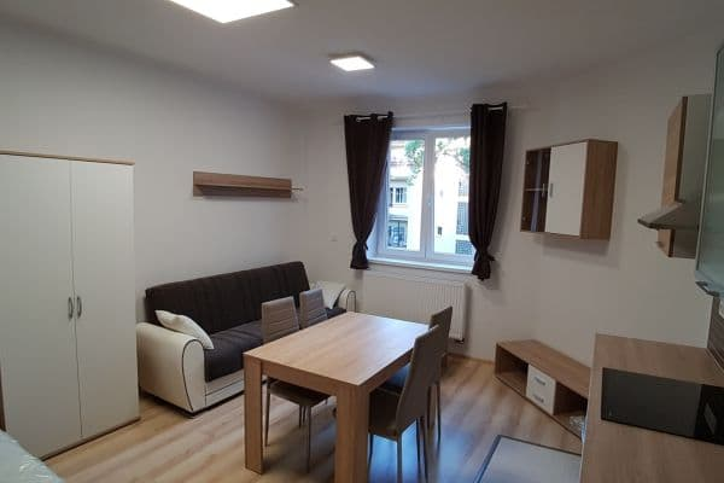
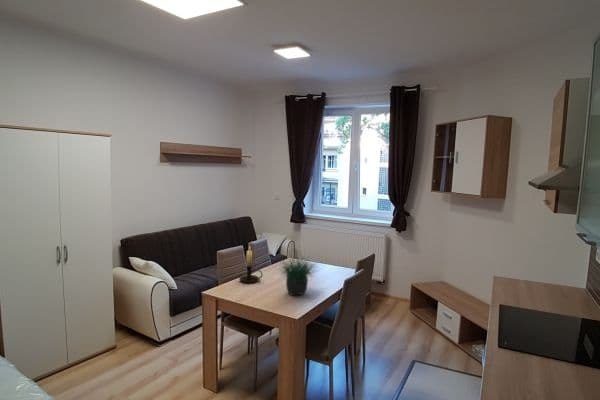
+ candle holder [238,245,264,284]
+ potted plant [276,246,322,296]
